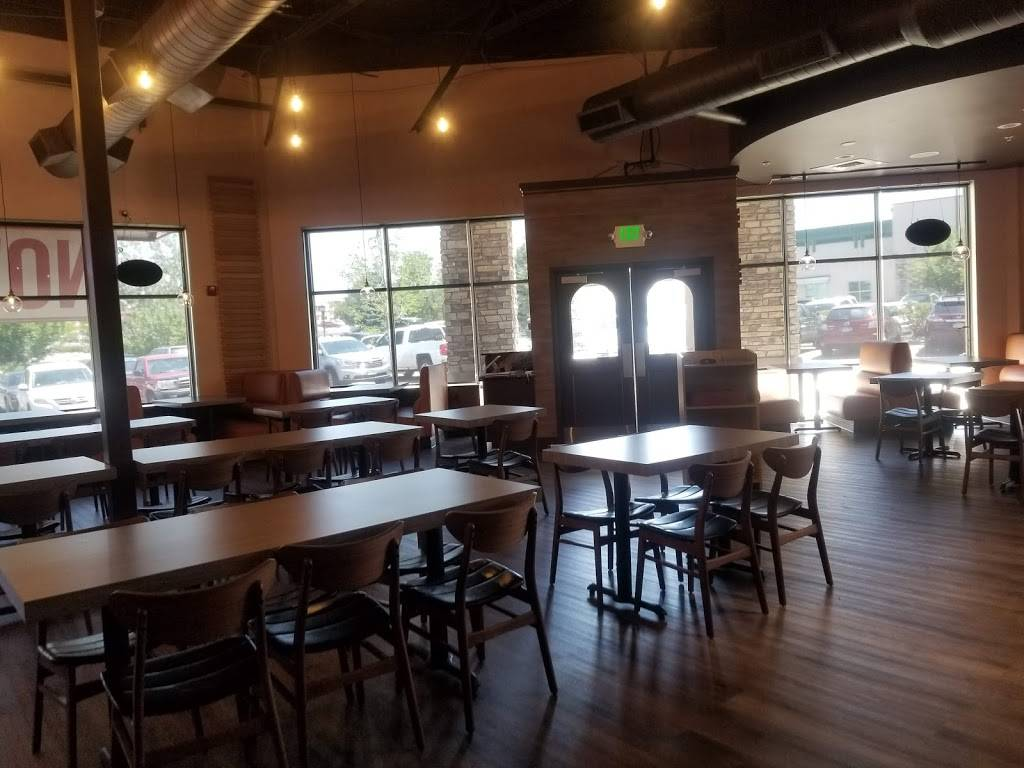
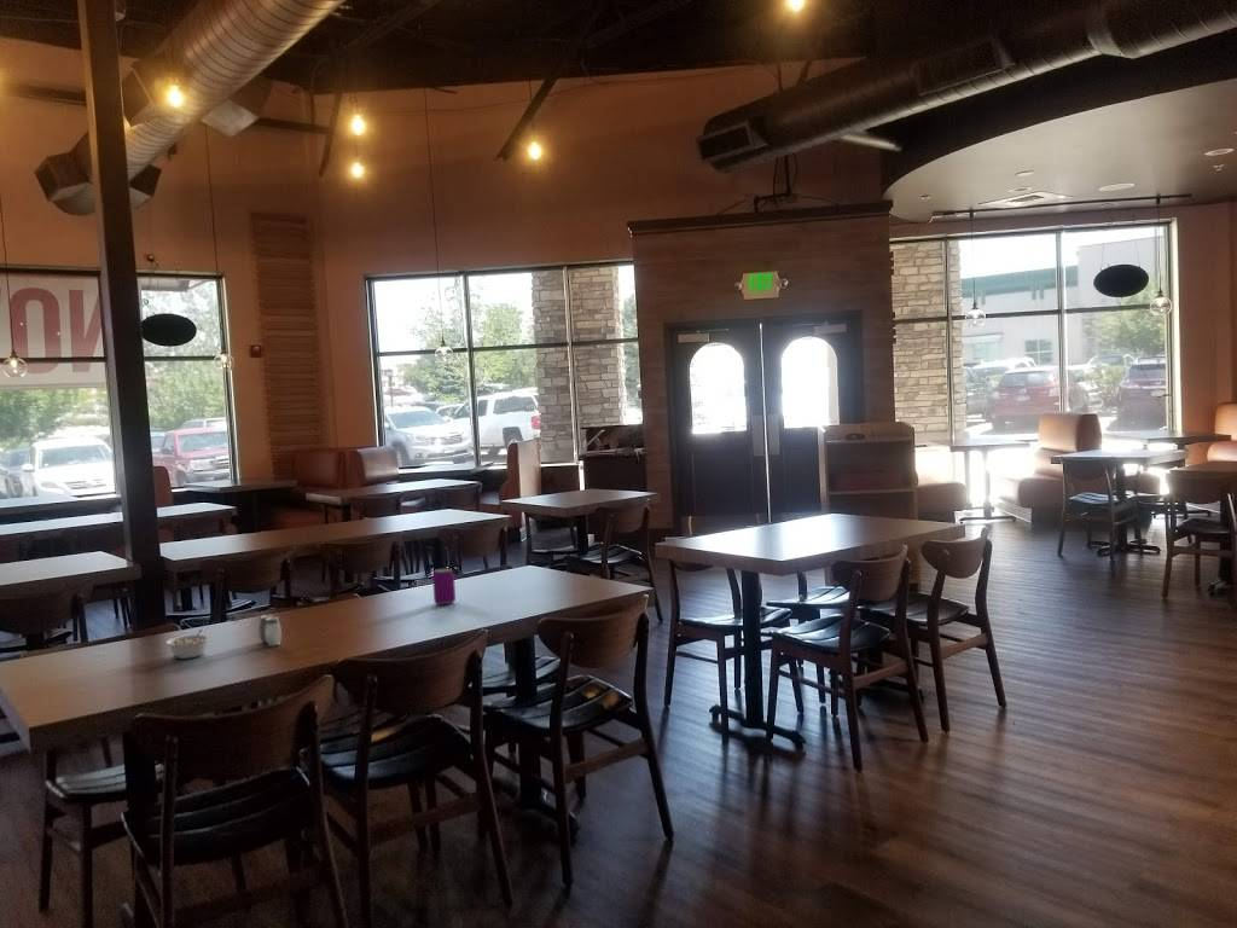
+ legume [164,627,211,660]
+ salt and pepper shaker [259,614,283,646]
+ beverage can [431,568,457,605]
